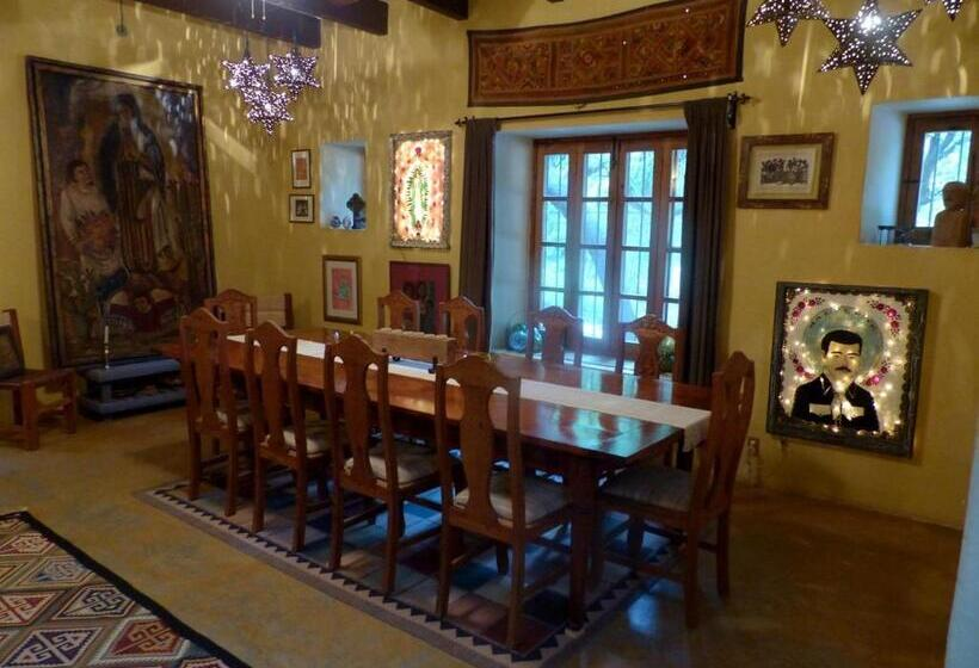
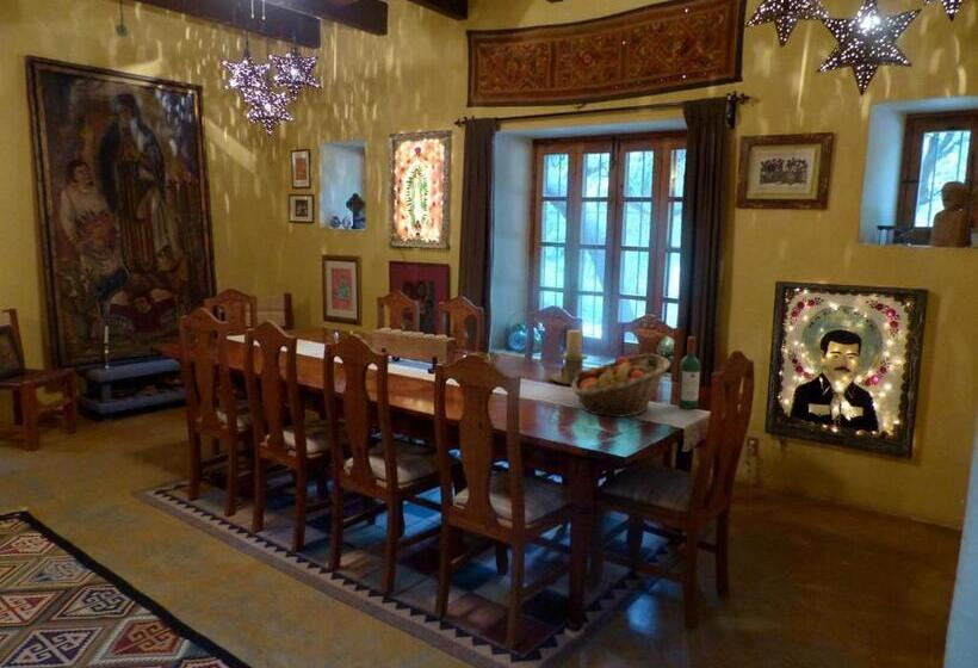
+ candle holder [547,329,589,386]
+ fruit basket [570,352,671,419]
+ wine bottle [677,335,701,410]
